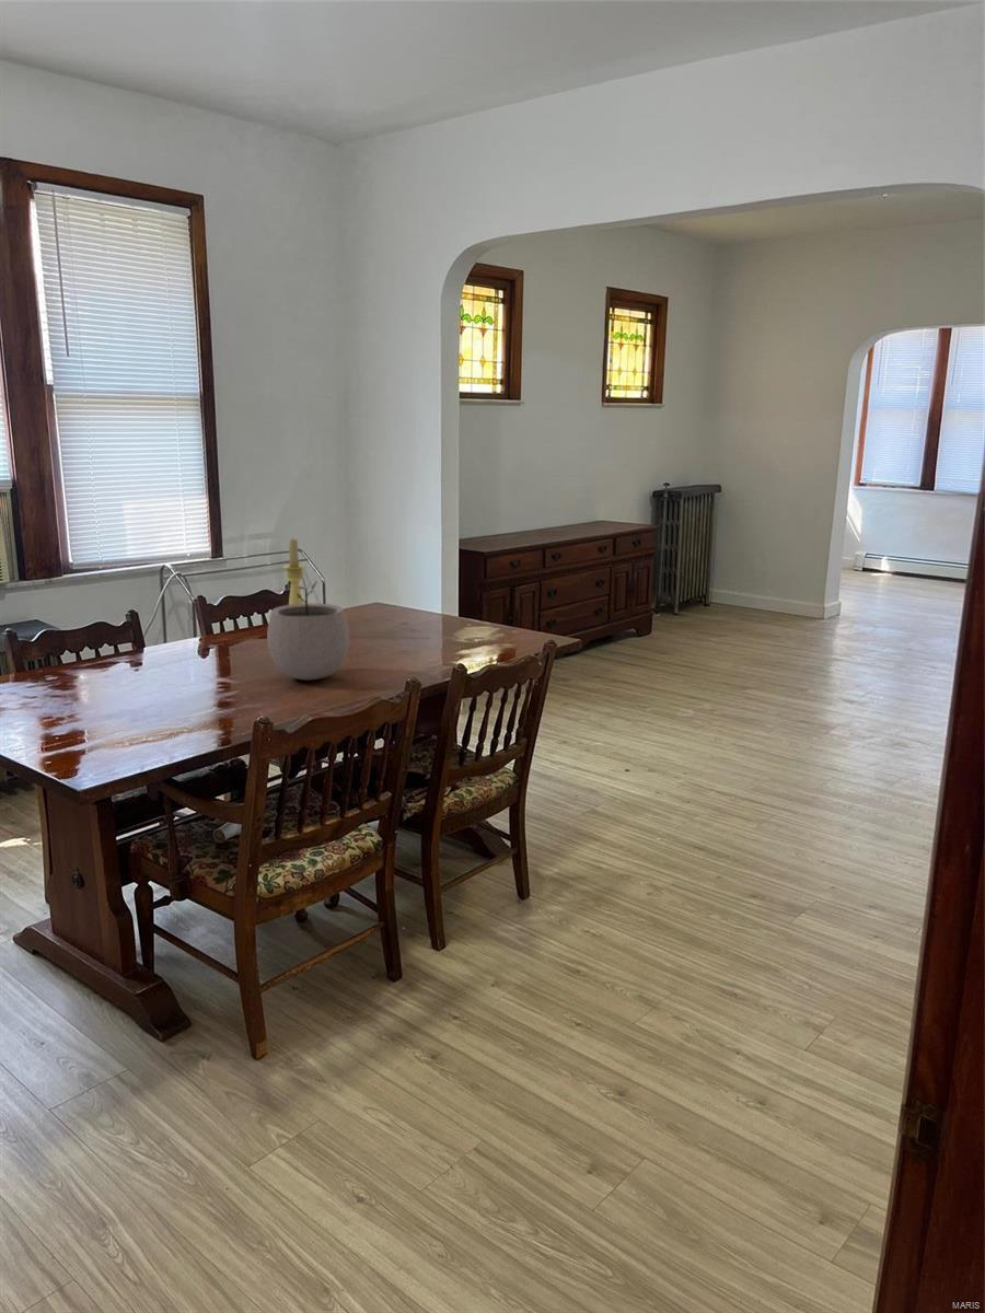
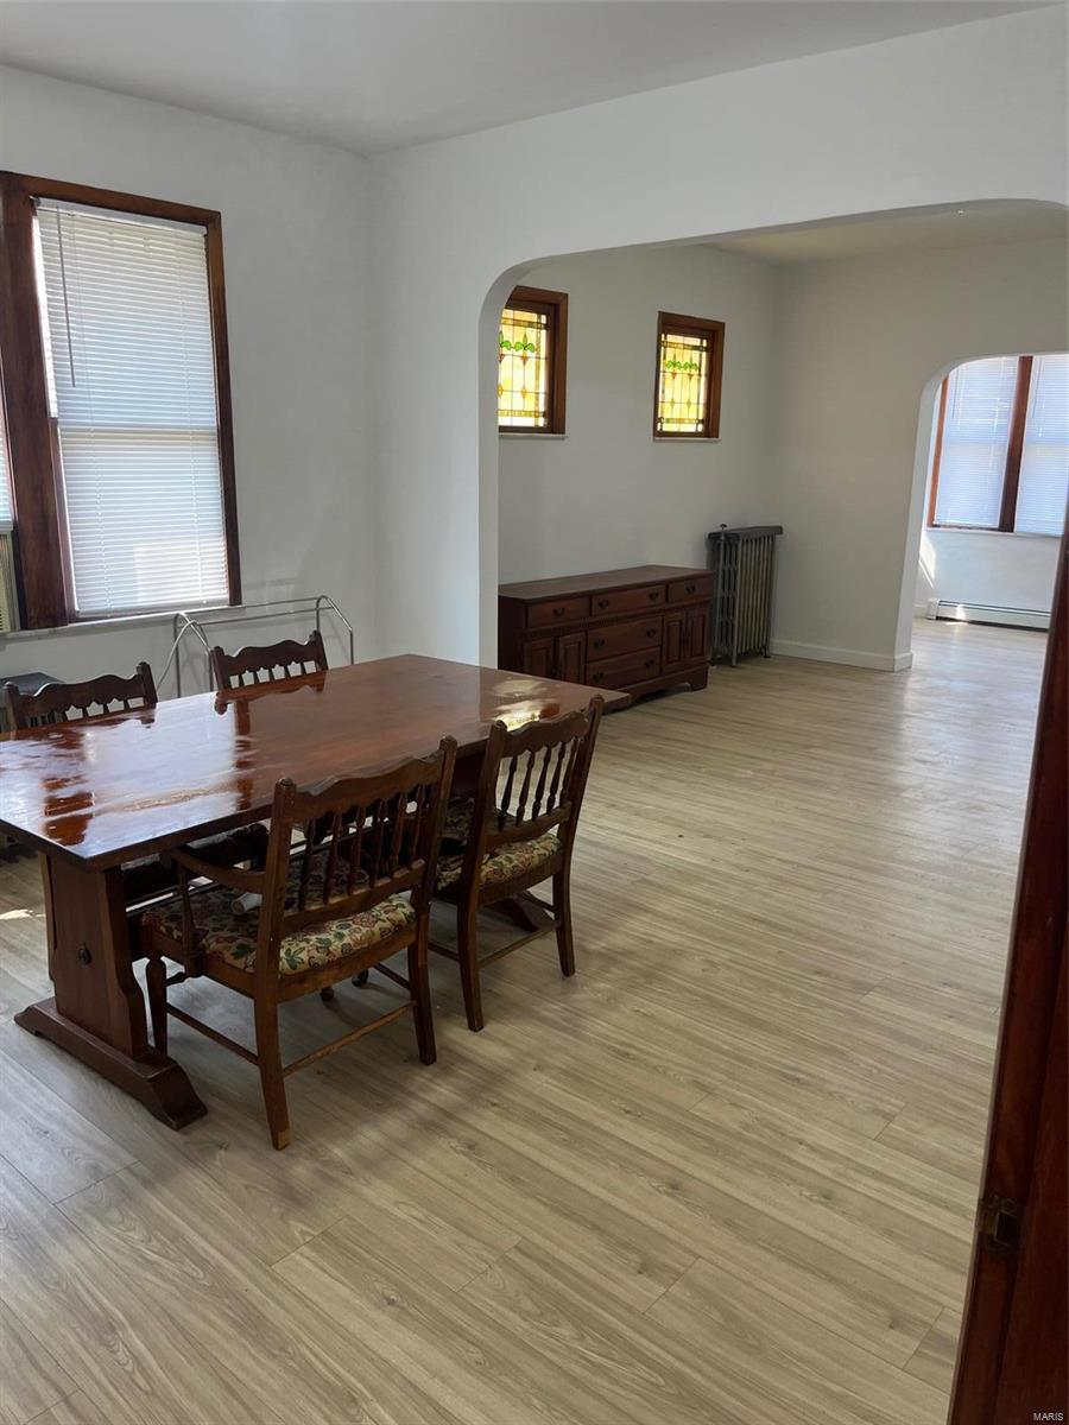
- candle holder [281,537,306,605]
- plant pot [266,579,350,682]
